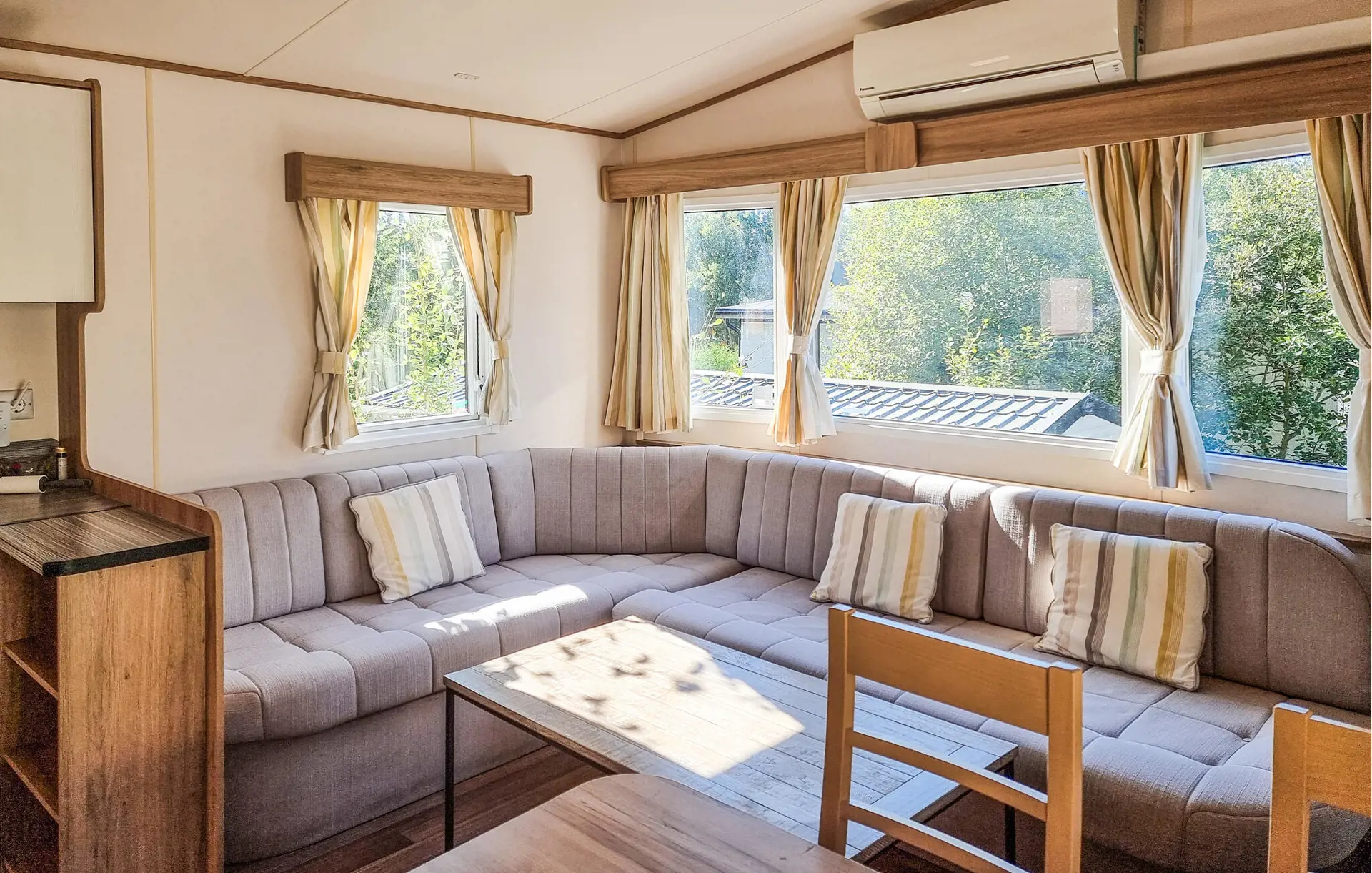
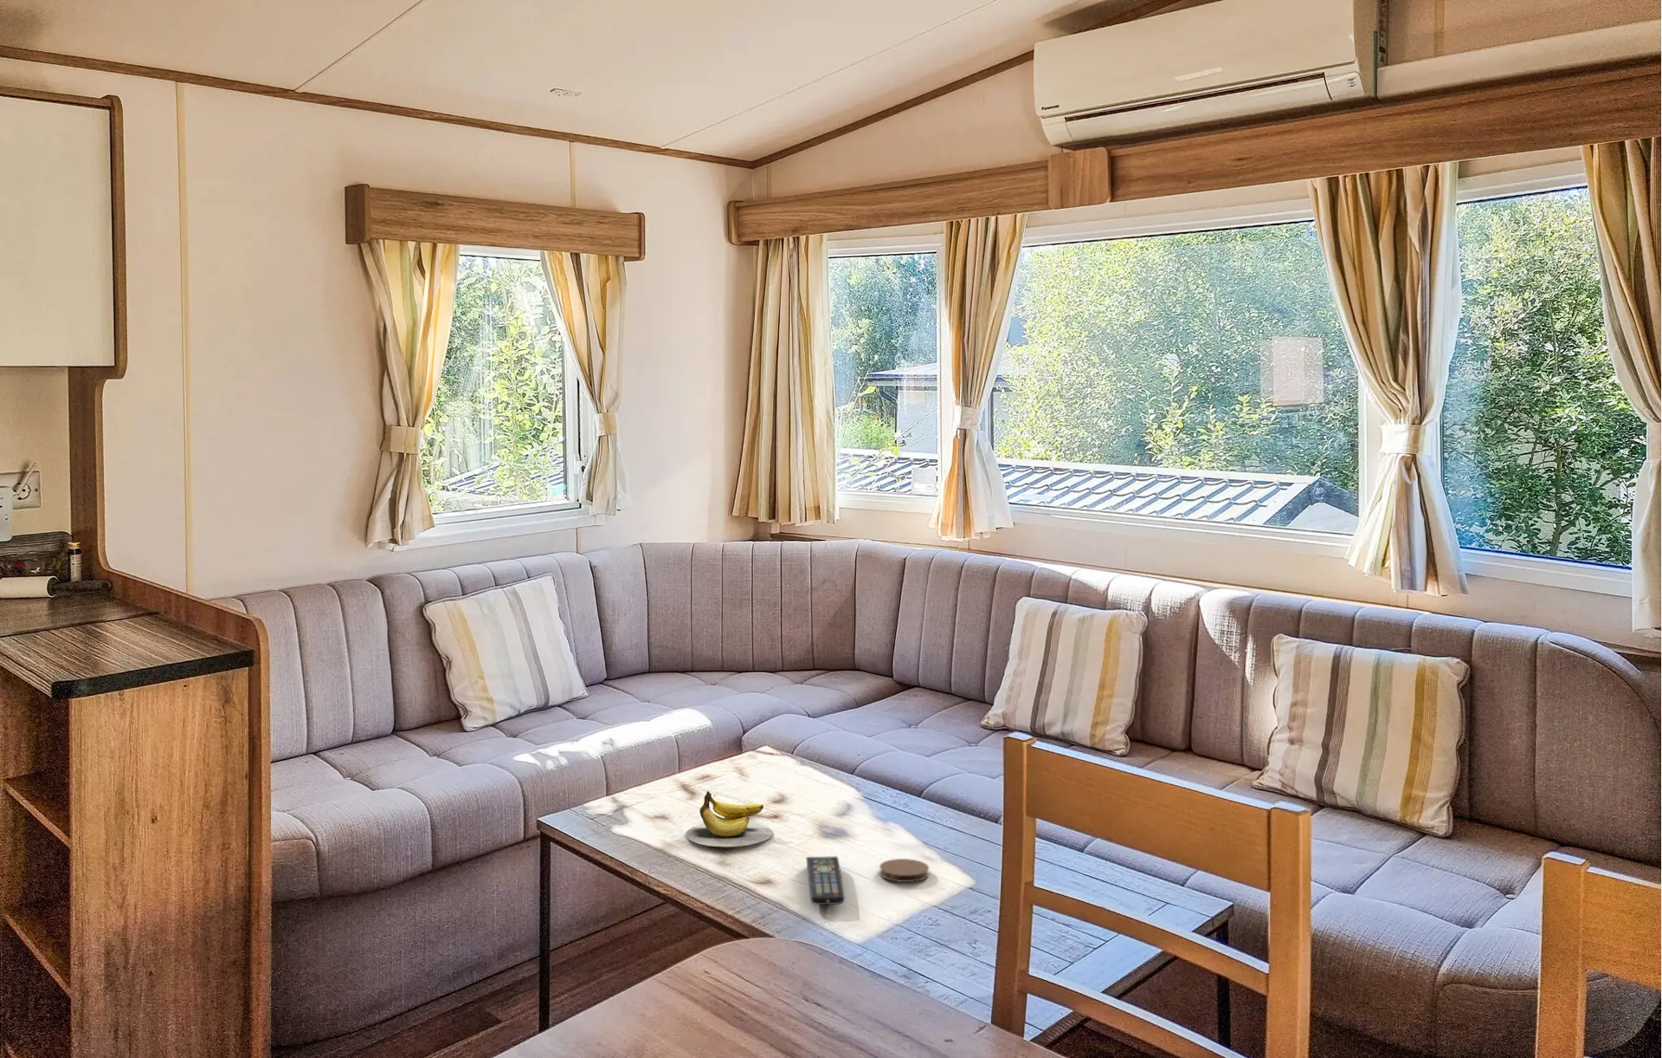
+ remote control [806,856,846,905]
+ banana [684,790,774,847]
+ coaster [878,858,929,883]
